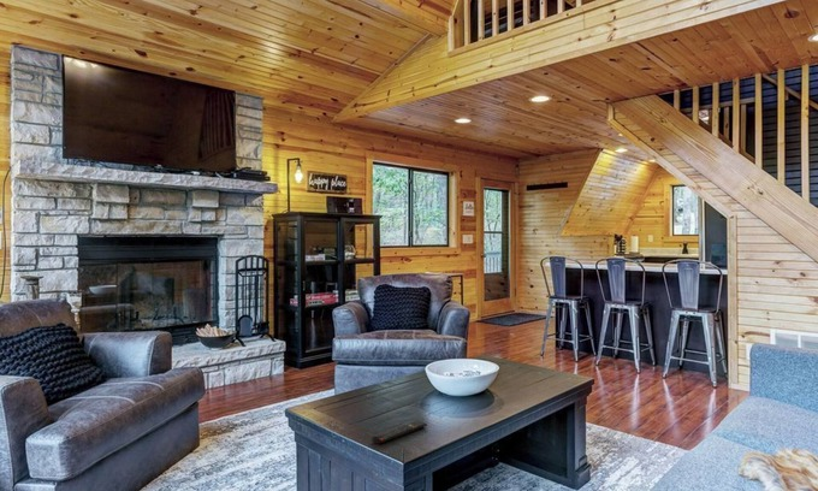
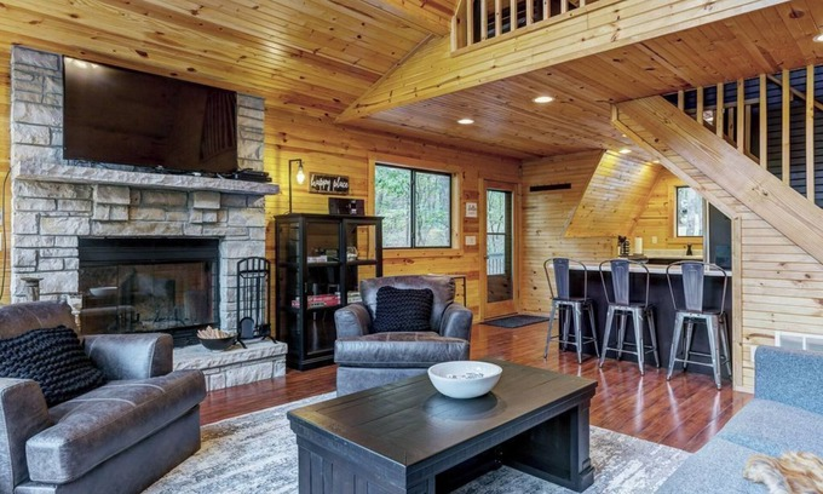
- remote control [371,419,428,445]
